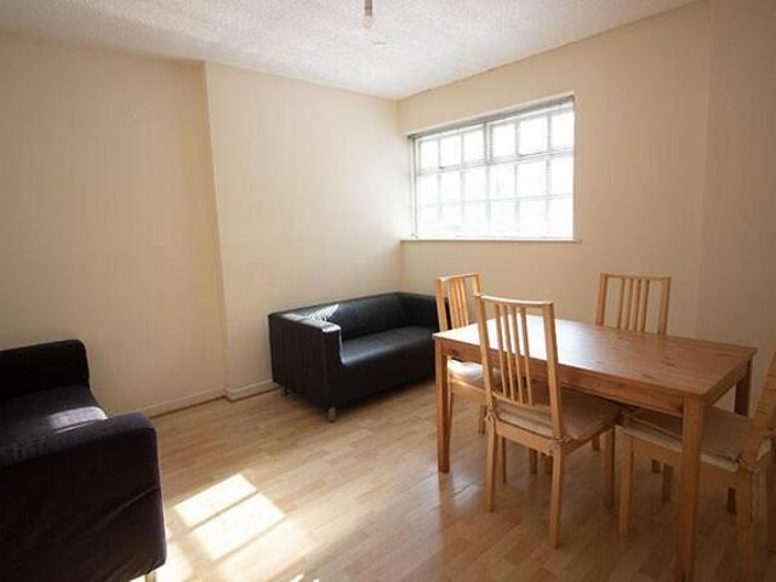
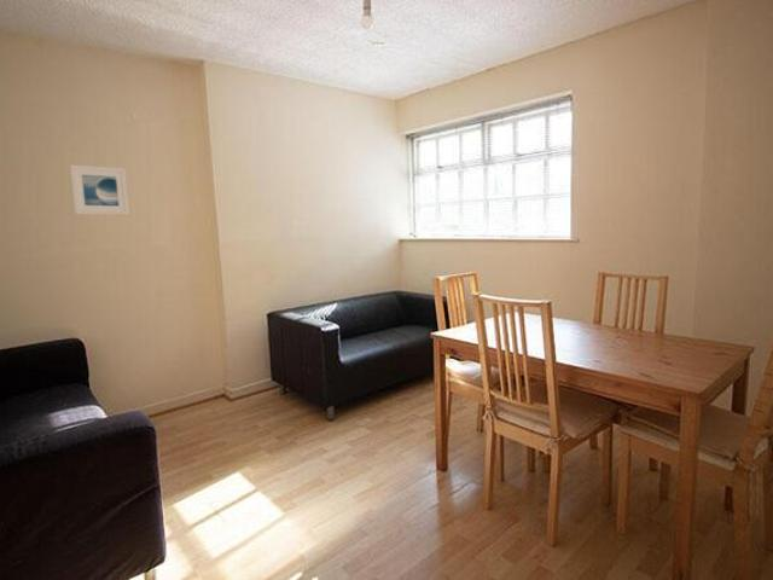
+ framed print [69,164,130,215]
